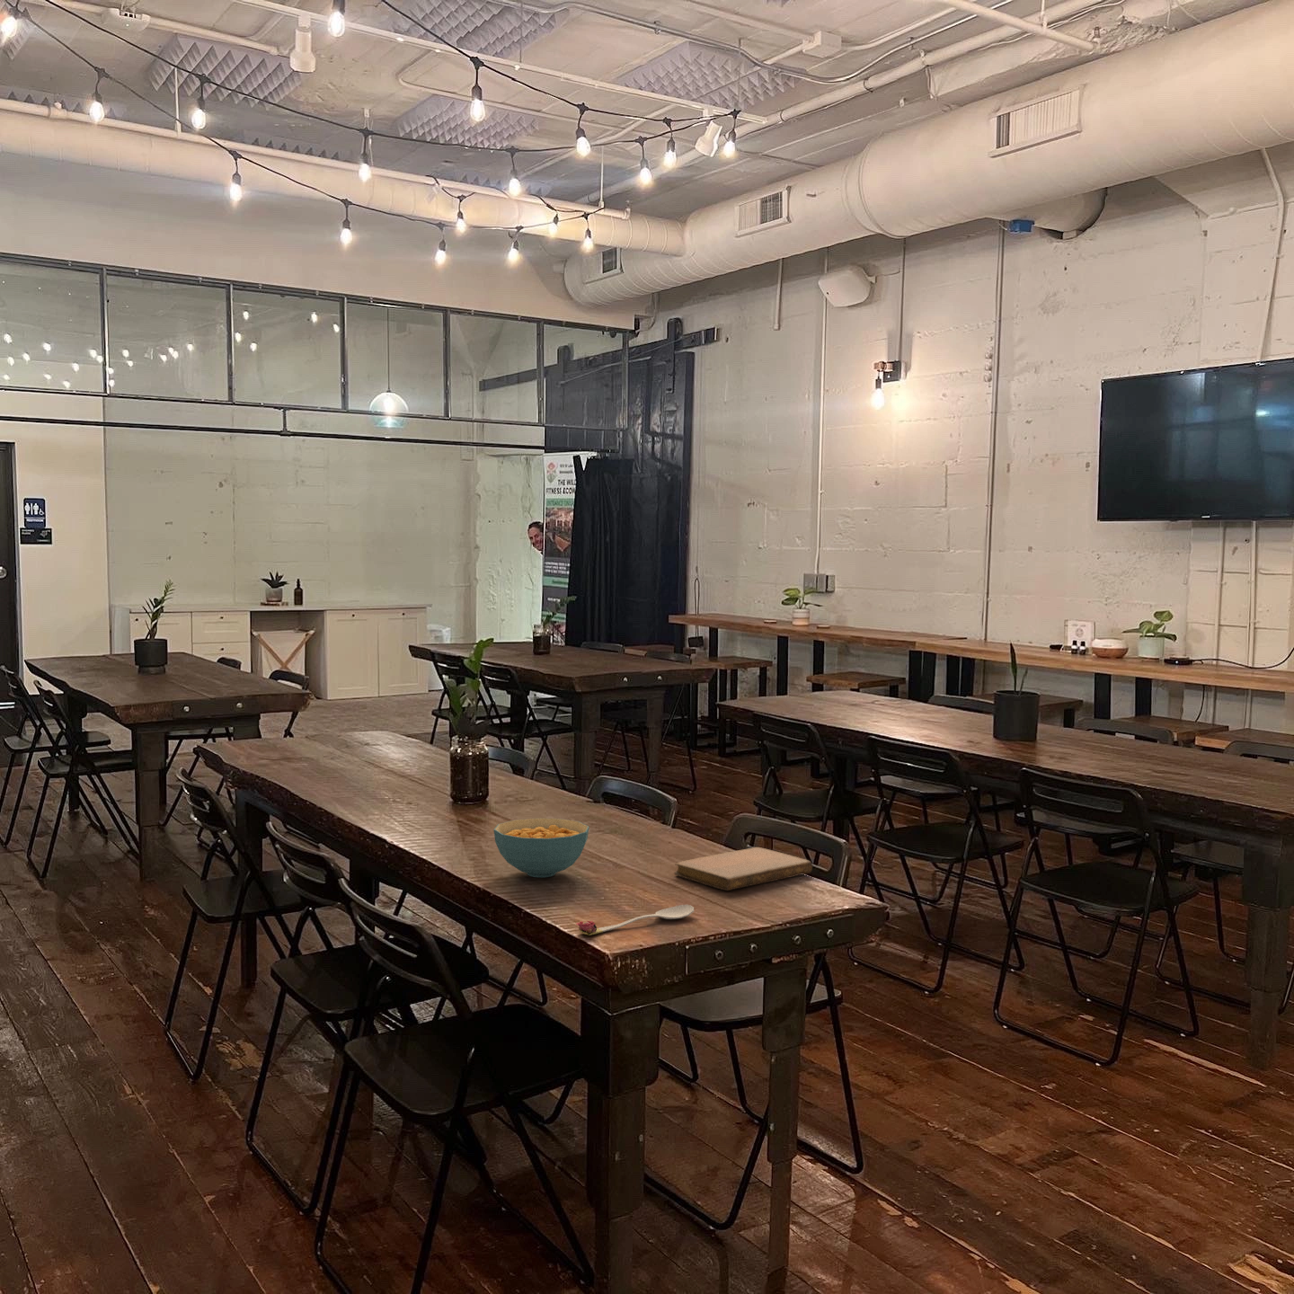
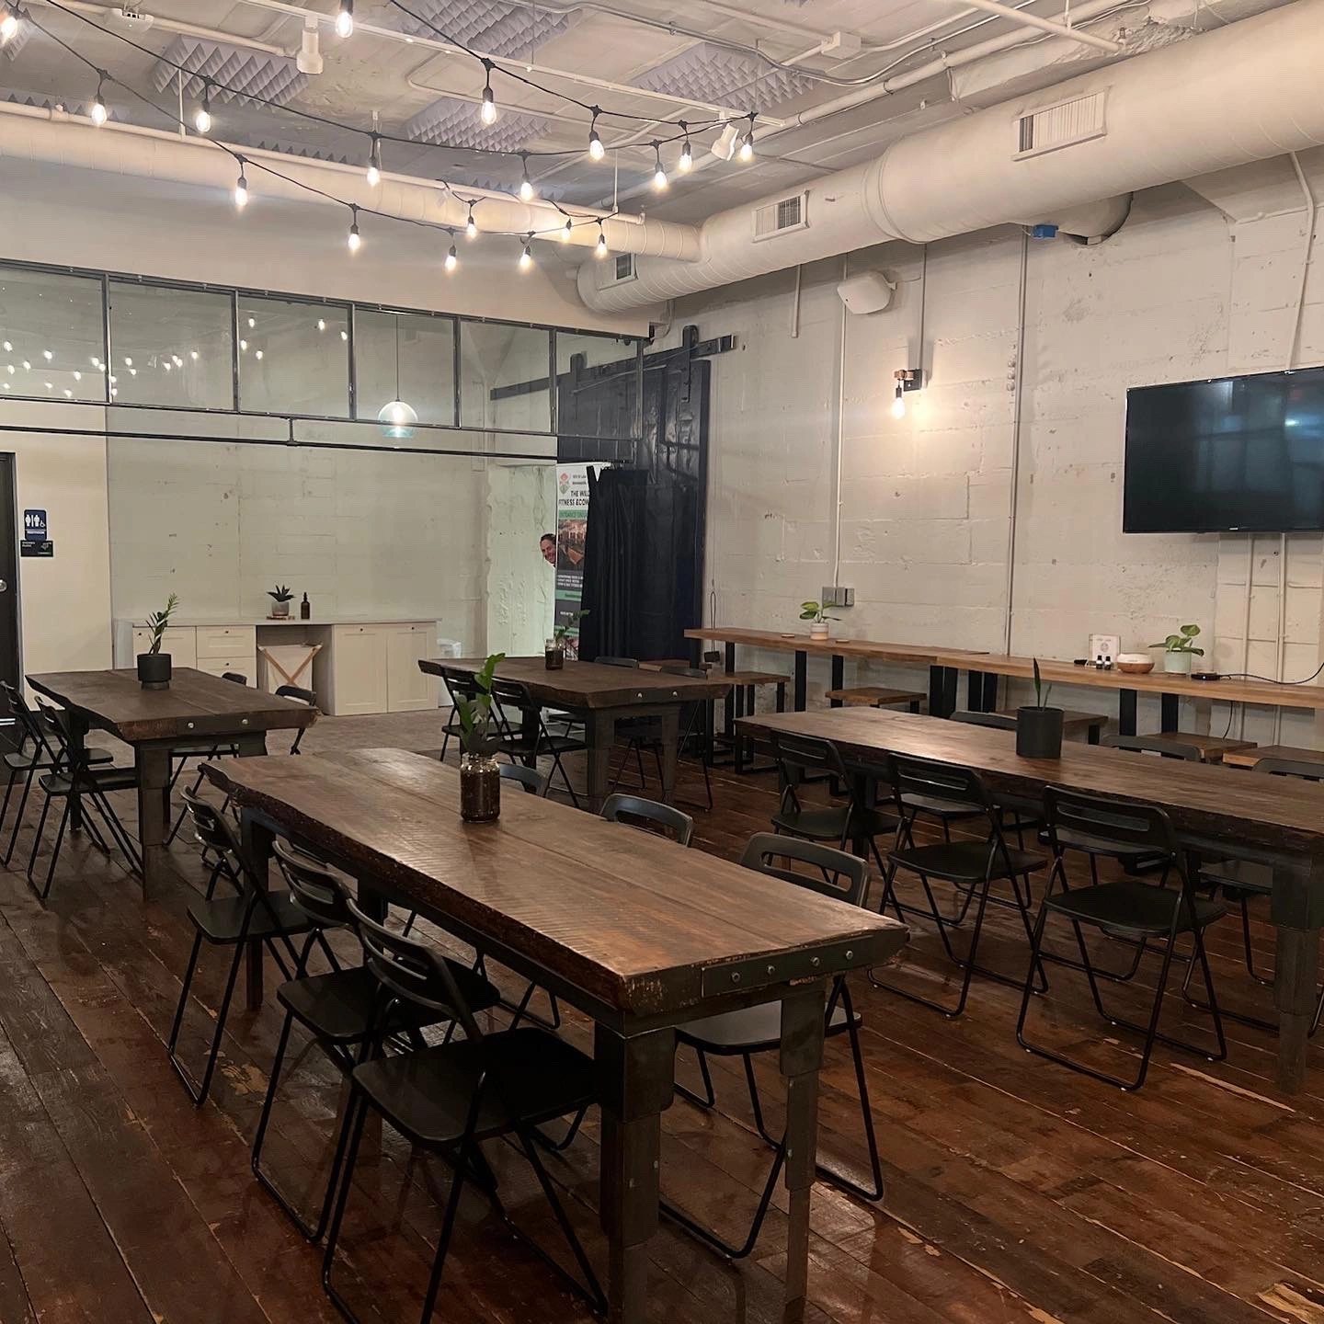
- spoon [575,904,694,936]
- cereal bowl [493,816,589,878]
- notebook [673,846,813,891]
